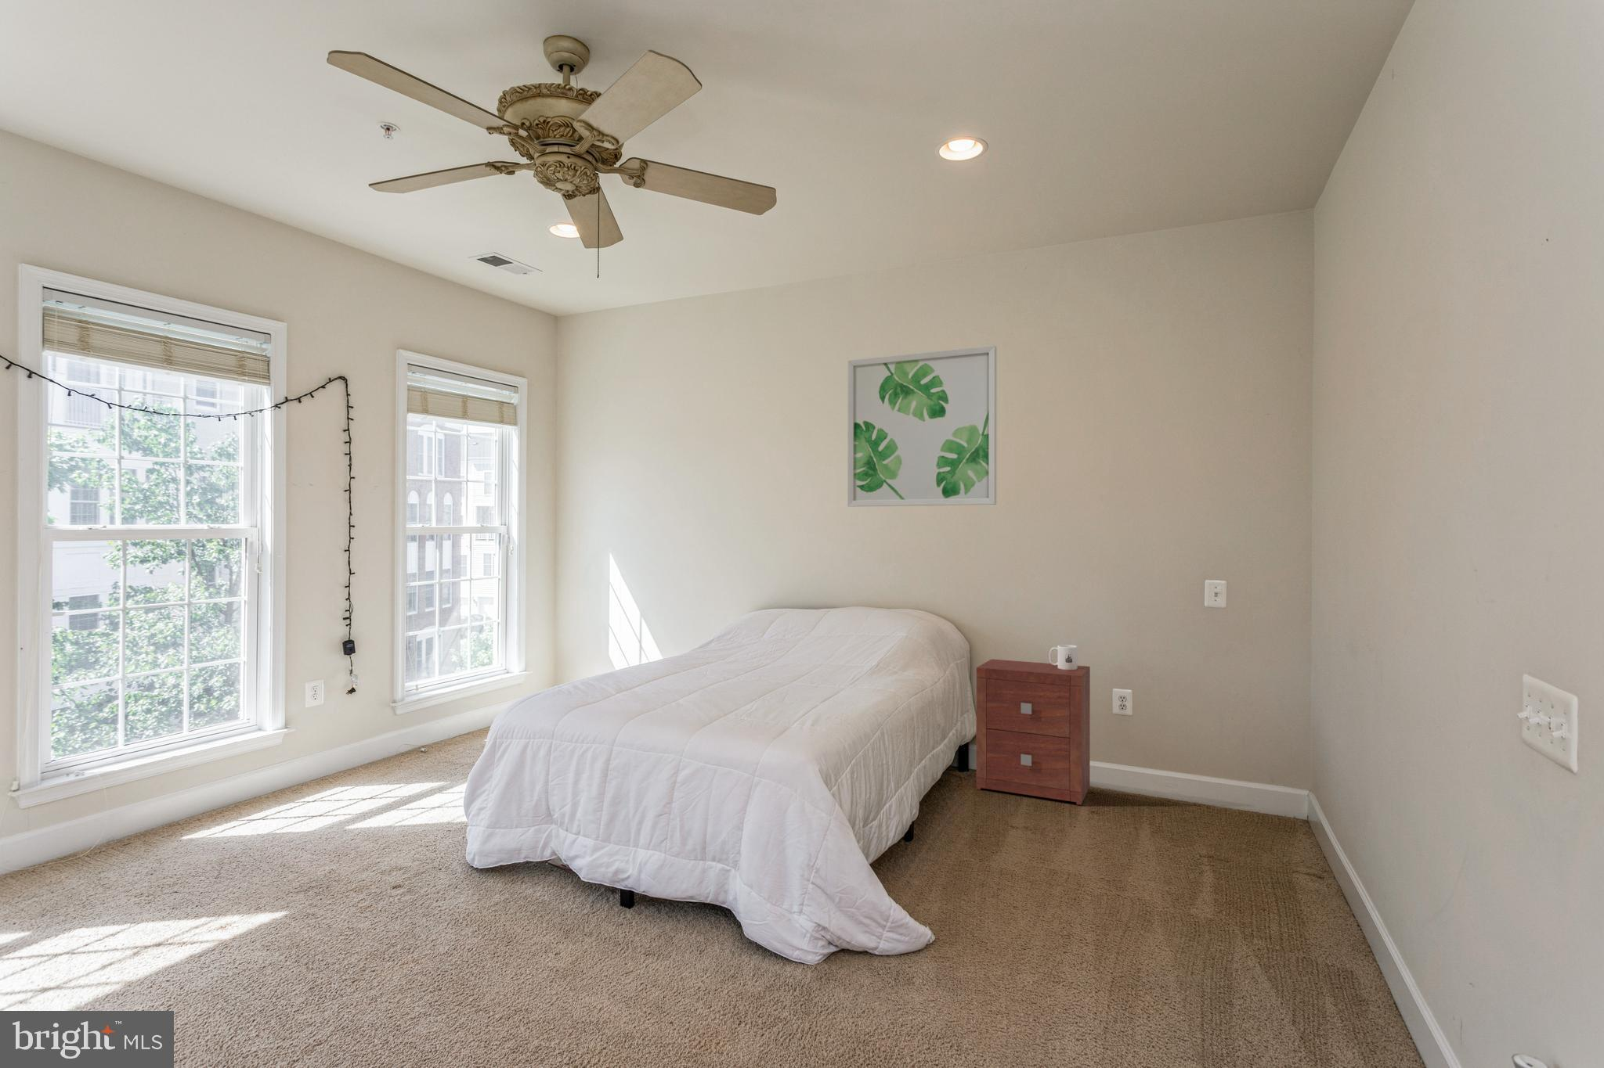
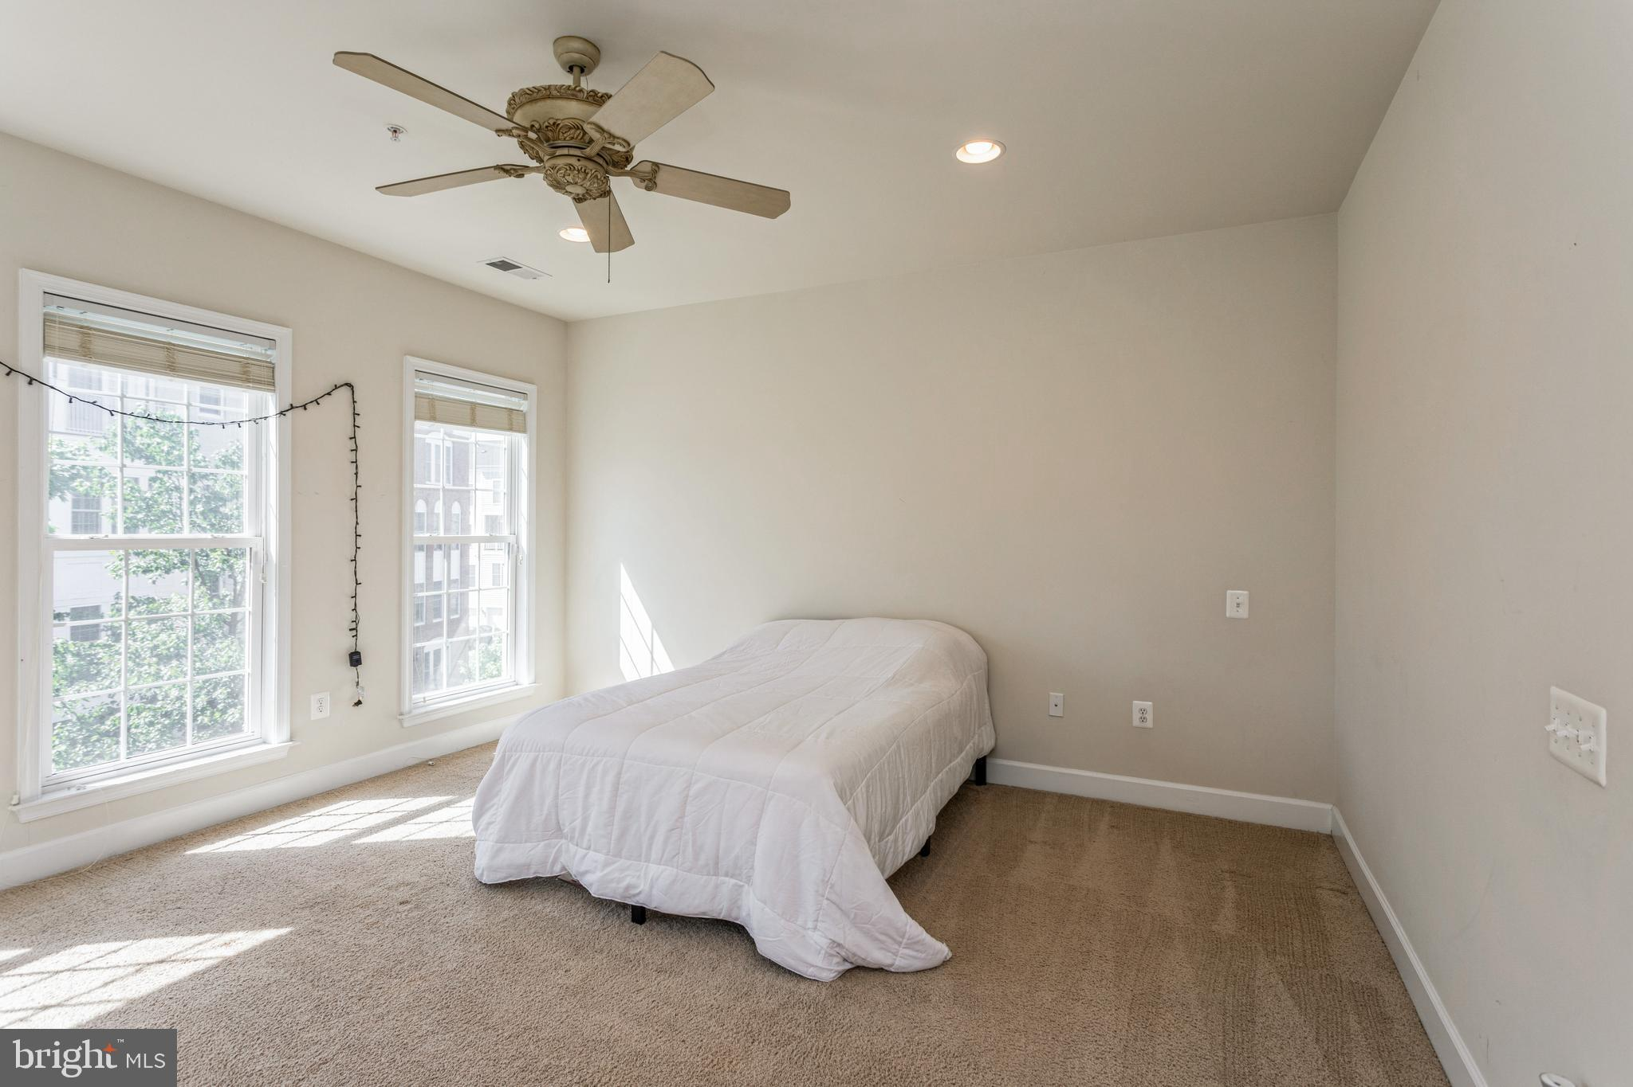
- nightstand [976,659,1091,806]
- wall art [847,344,997,508]
- mug [1048,644,1078,670]
